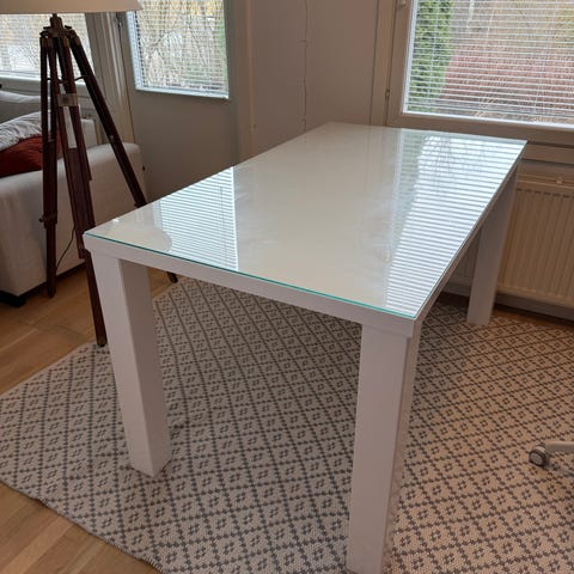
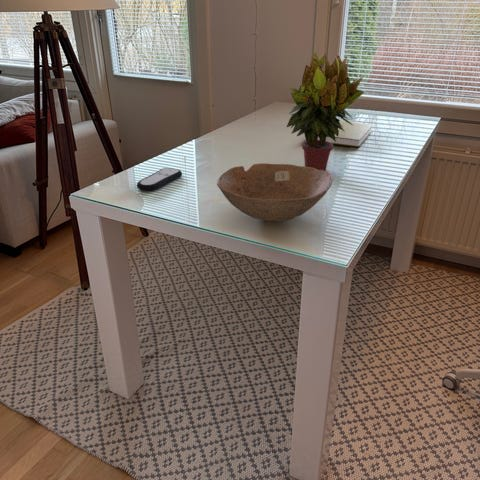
+ potted plant [286,52,365,172]
+ bowl [216,162,333,222]
+ remote control [136,167,183,192]
+ book [318,120,374,148]
